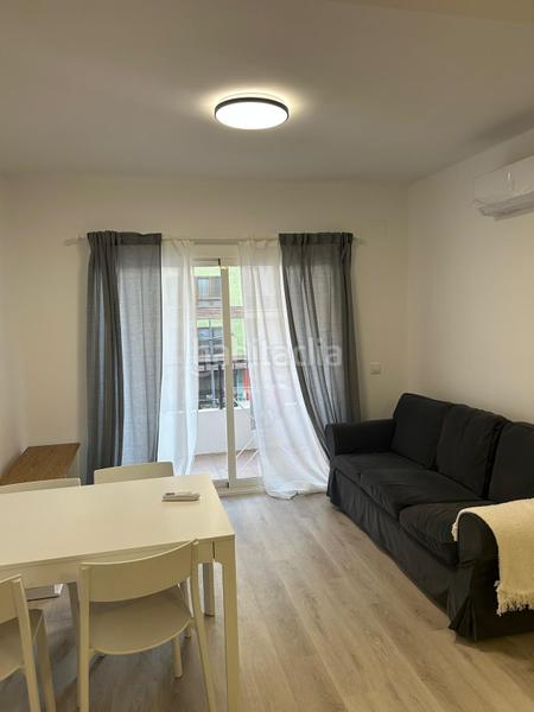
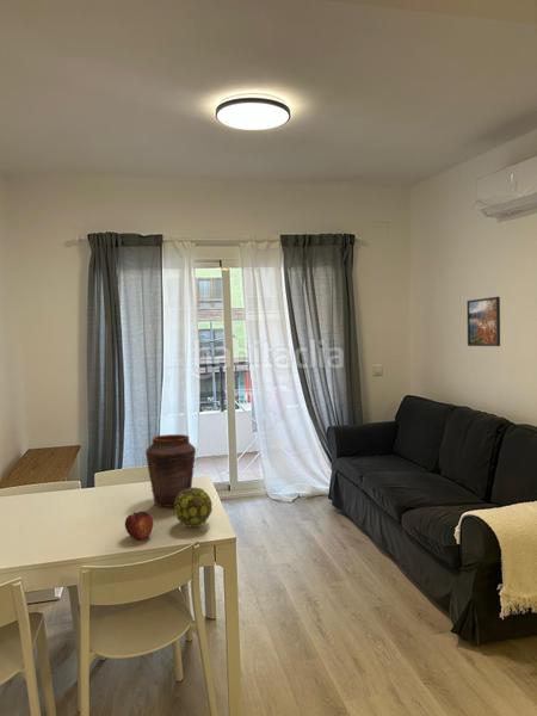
+ decorative ball [173,487,214,529]
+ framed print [465,296,501,347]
+ fruit [124,511,154,542]
+ vase [144,433,197,507]
